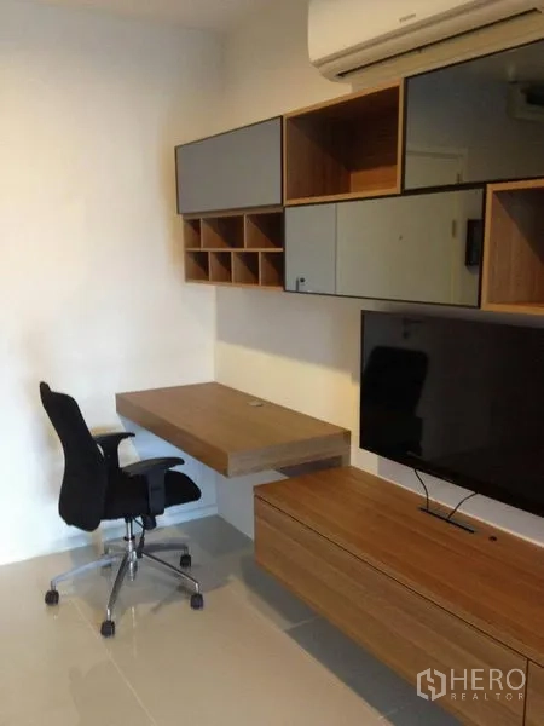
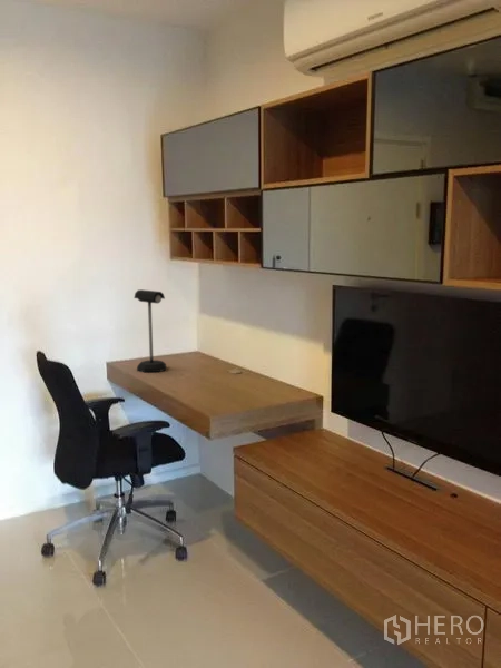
+ mailbox [132,288,167,373]
